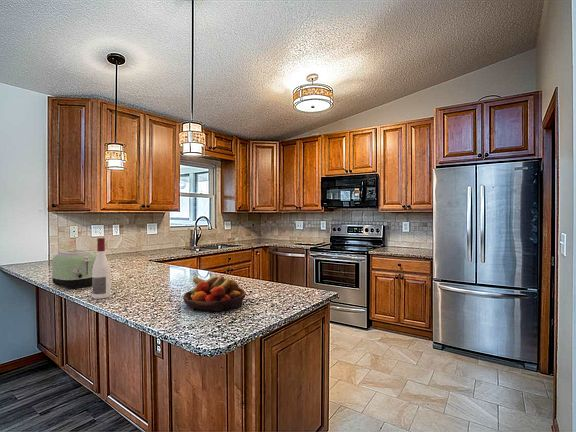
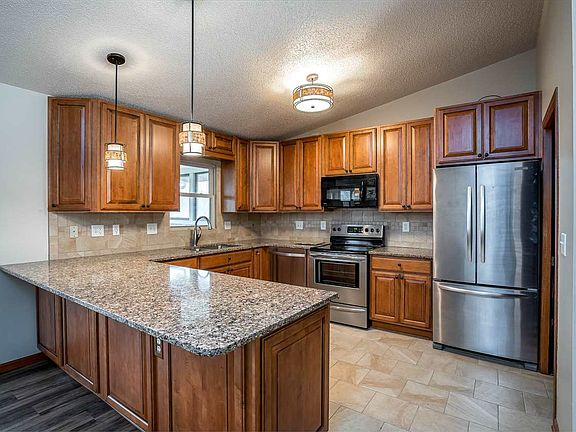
- toaster [50,249,97,289]
- fruit bowl [182,275,247,312]
- alcohol [91,237,111,300]
